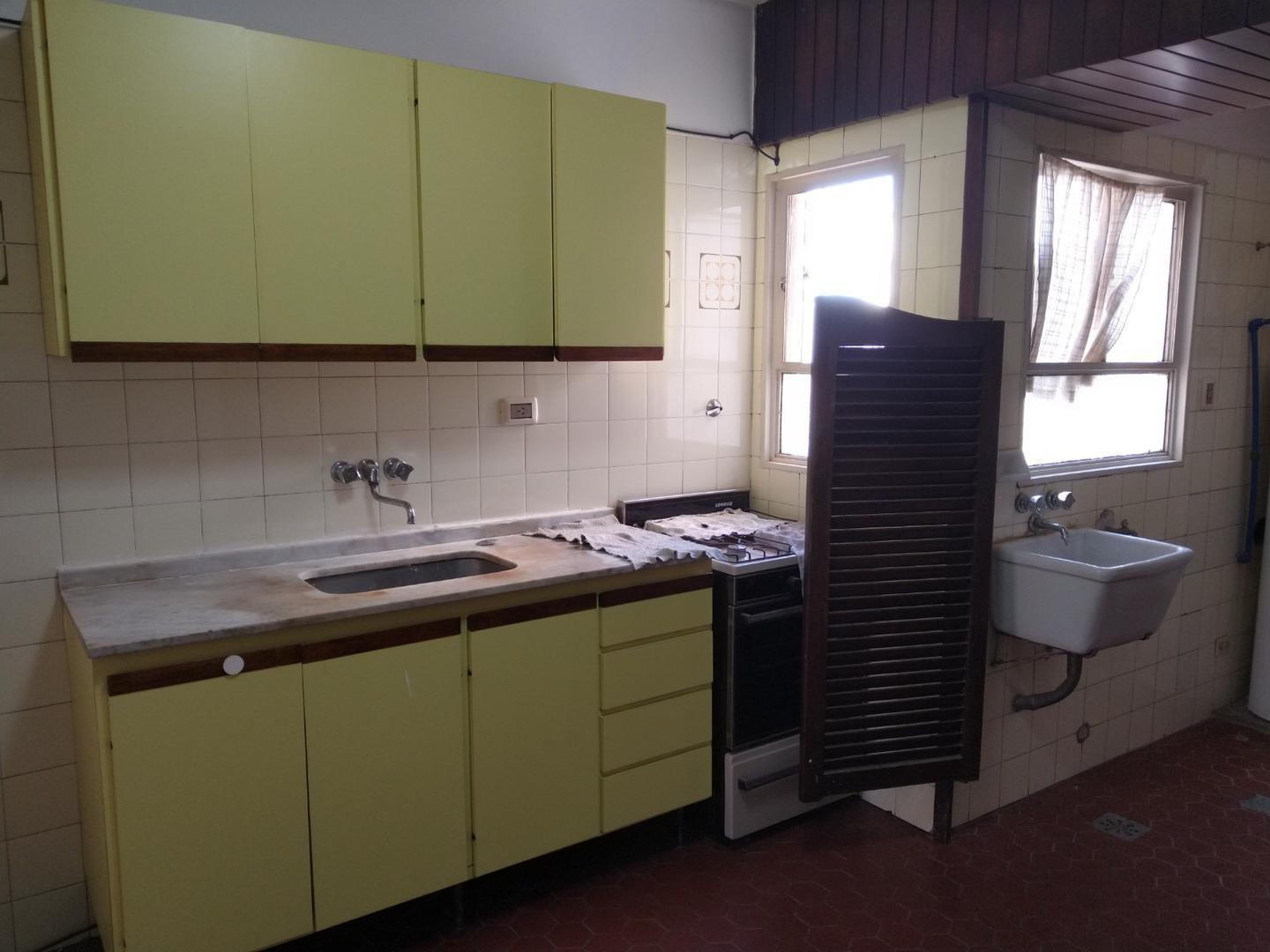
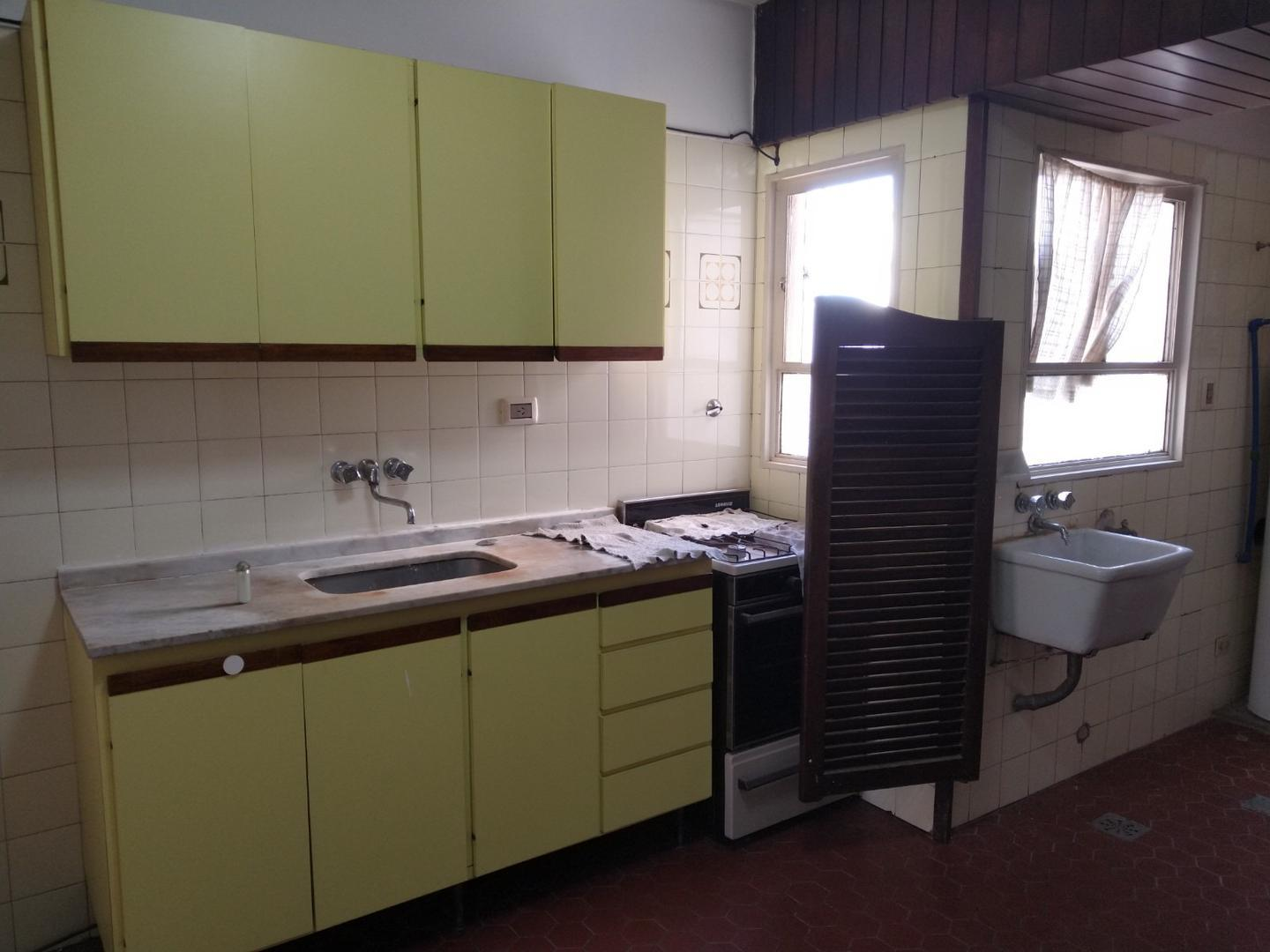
+ shaker [234,560,252,604]
